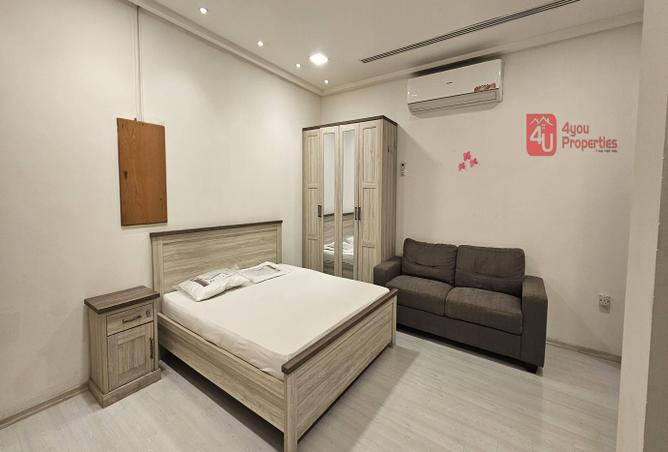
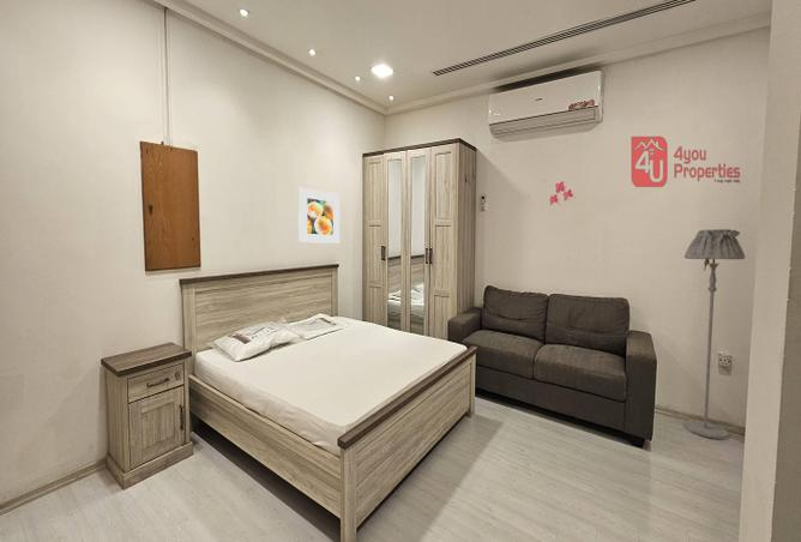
+ floor lamp [682,228,746,440]
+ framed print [297,187,341,245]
